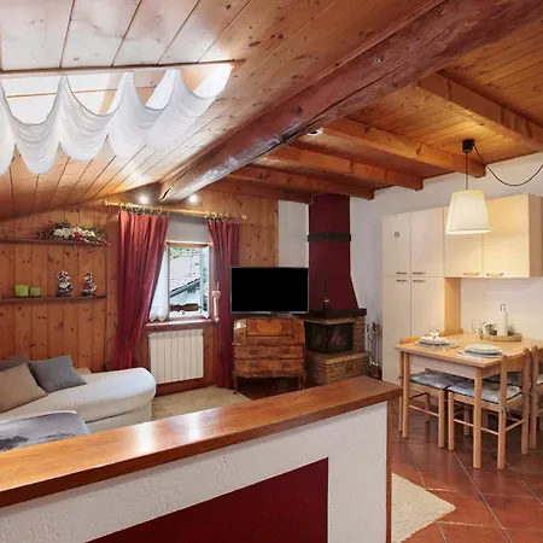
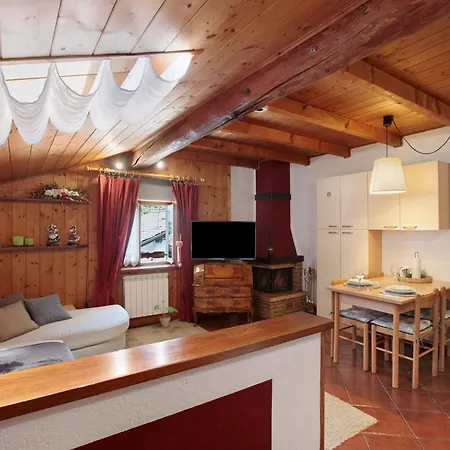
+ potted plant [153,300,179,328]
